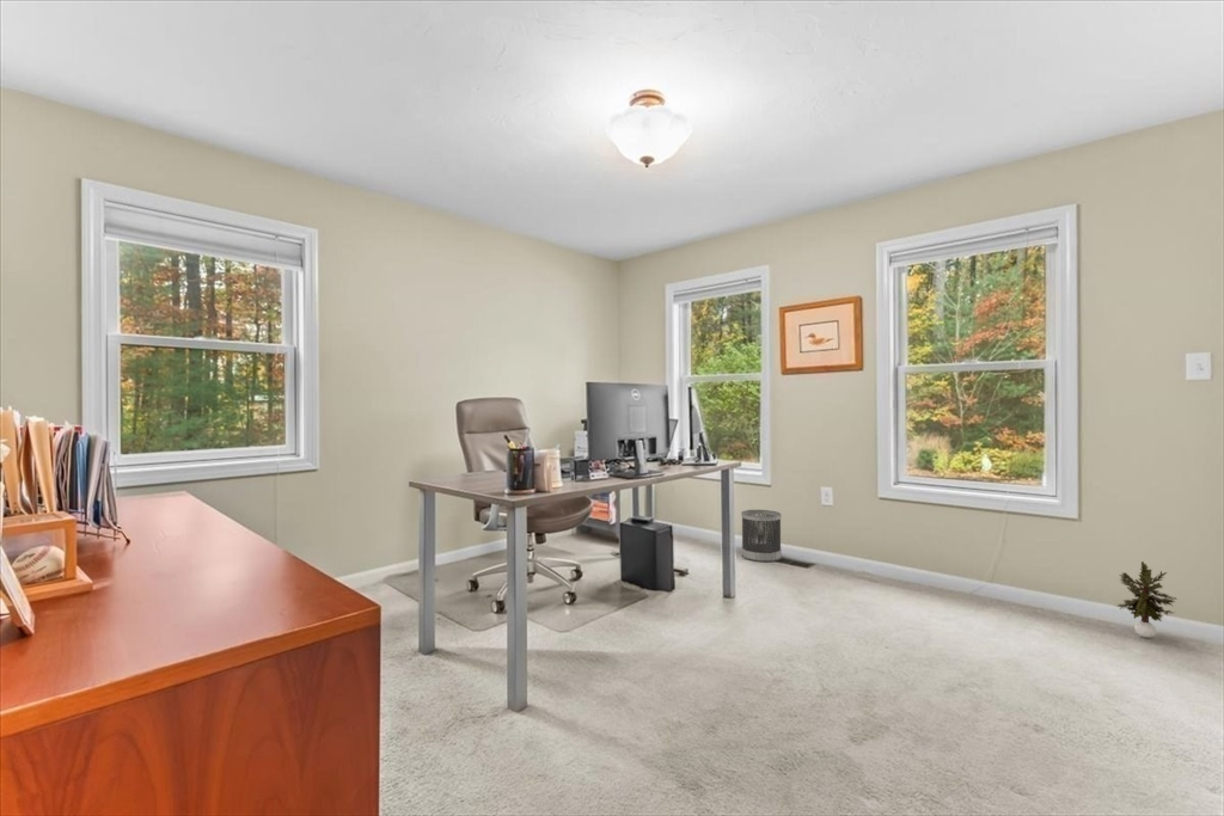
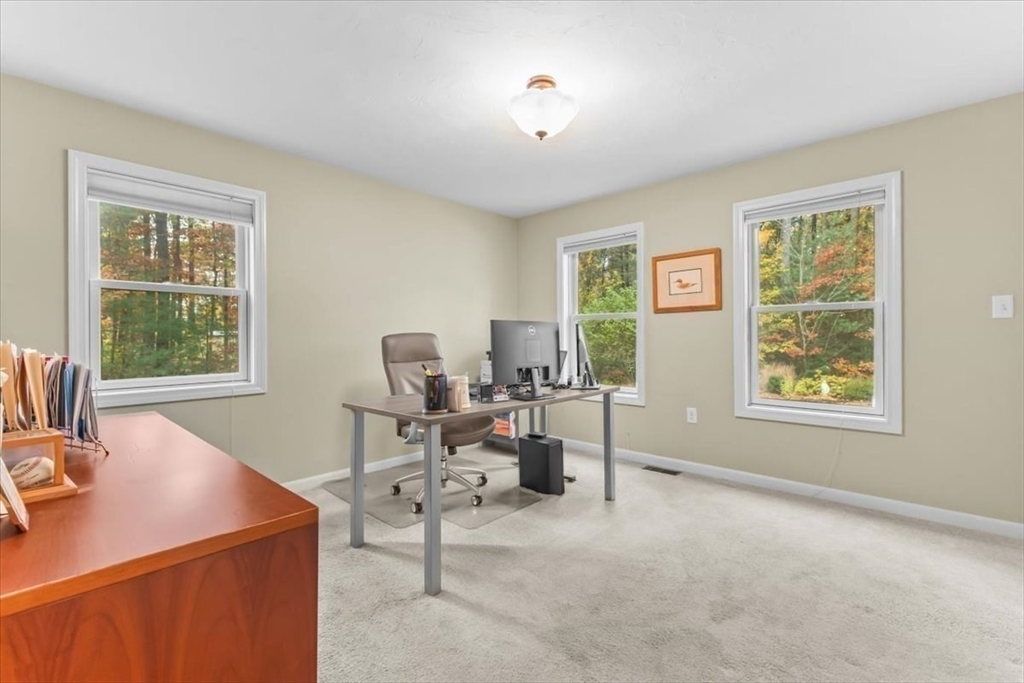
- wastebasket [740,509,783,563]
- potted plant [1116,560,1179,639]
